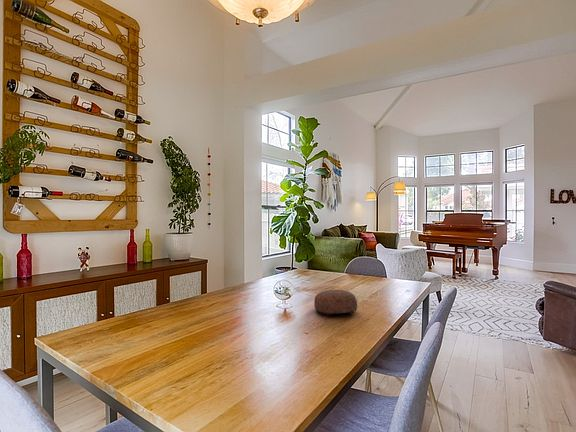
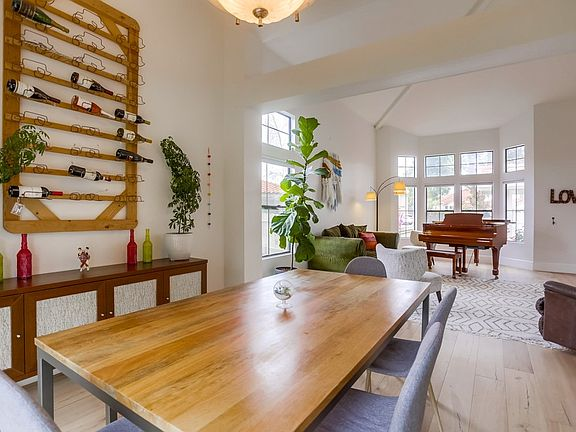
- decorative bowl [313,289,358,316]
